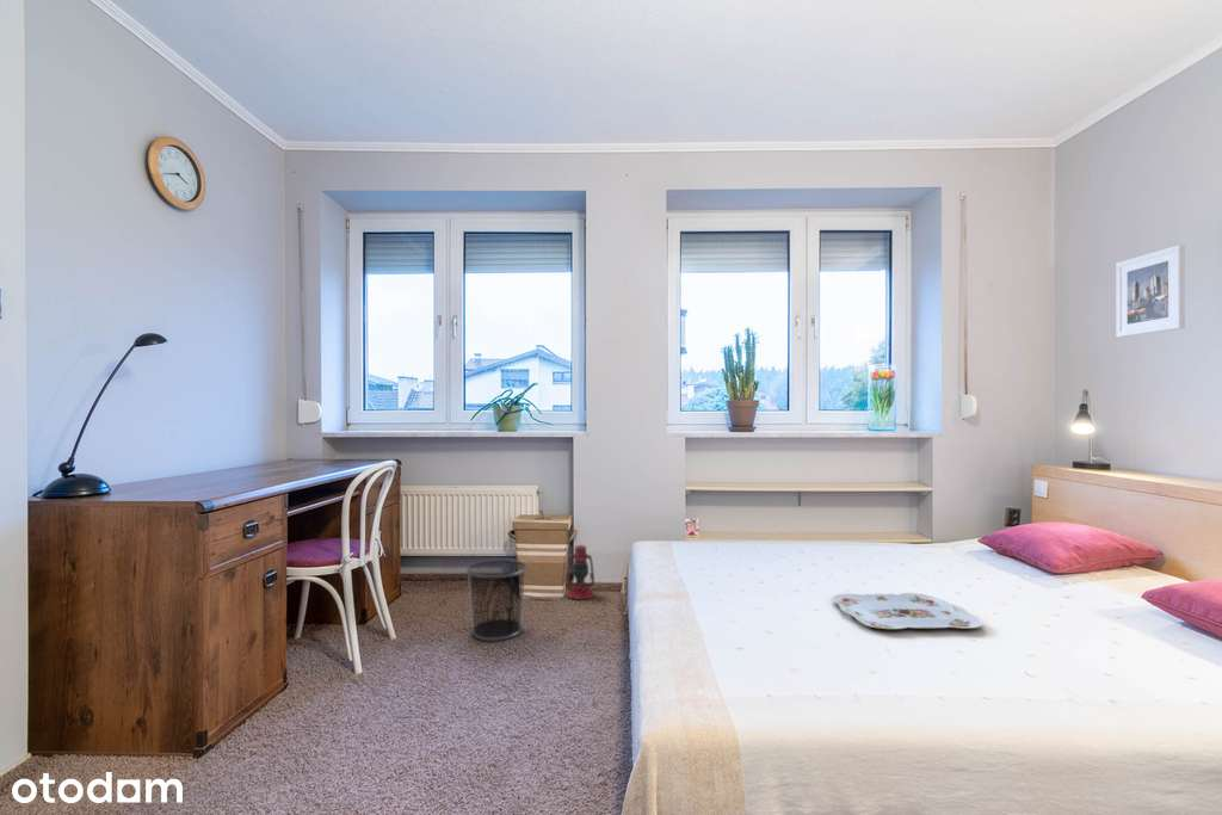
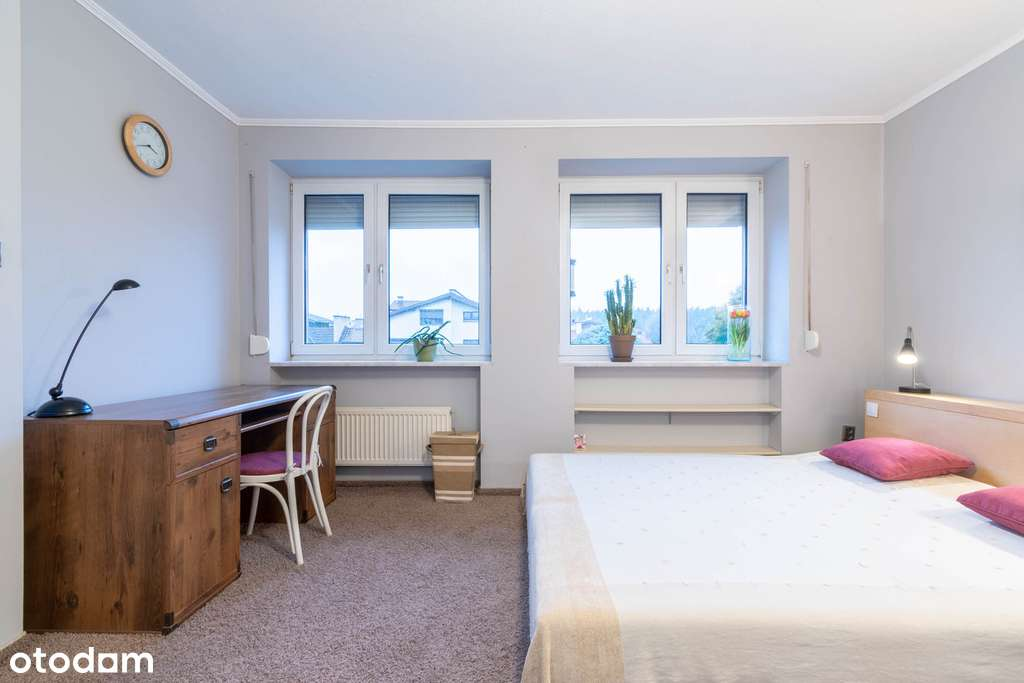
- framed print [1115,243,1186,339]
- lantern [566,544,595,603]
- serving tray [832,592,983,630]
- trash can [465,558,529,642]
